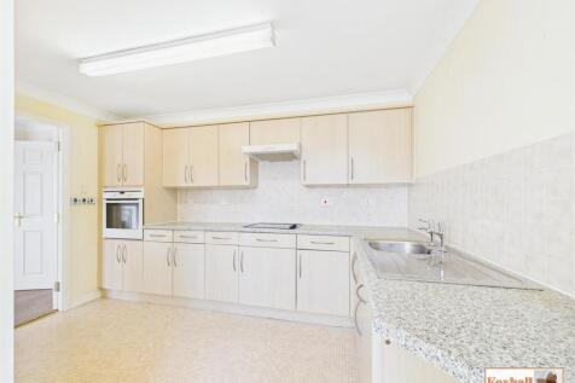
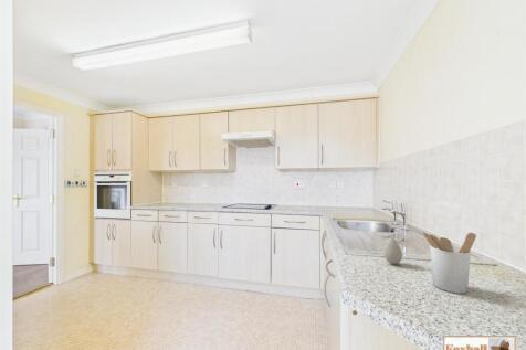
+ utensil holder [421,231,477,295]
+ decorative egg [382,237,403,265]
